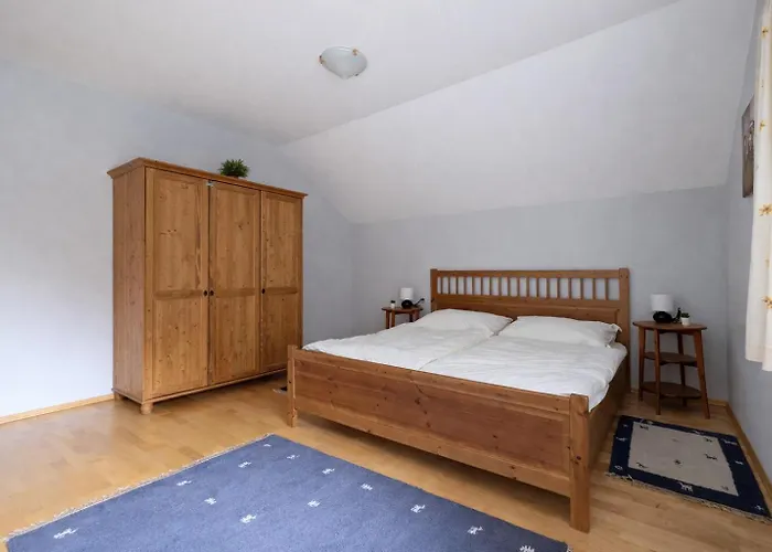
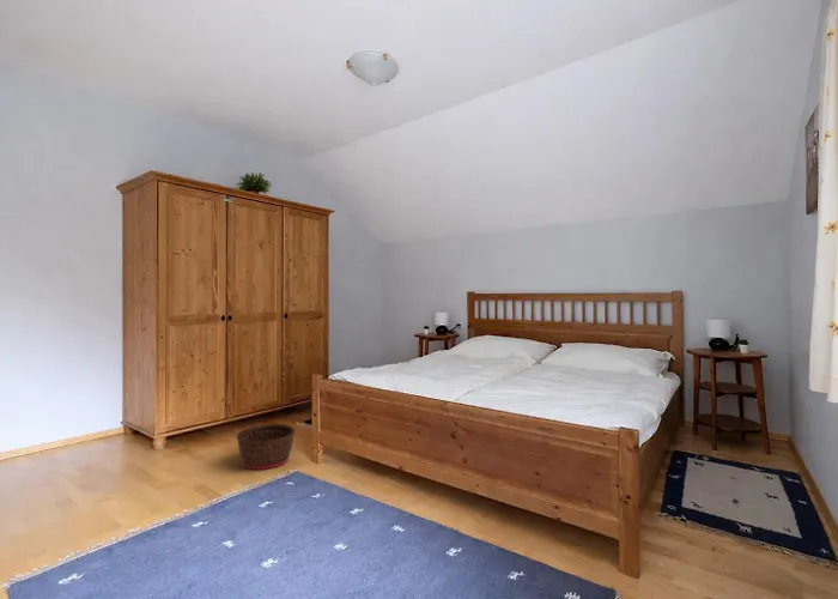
+ basket [236,423,296,471]
